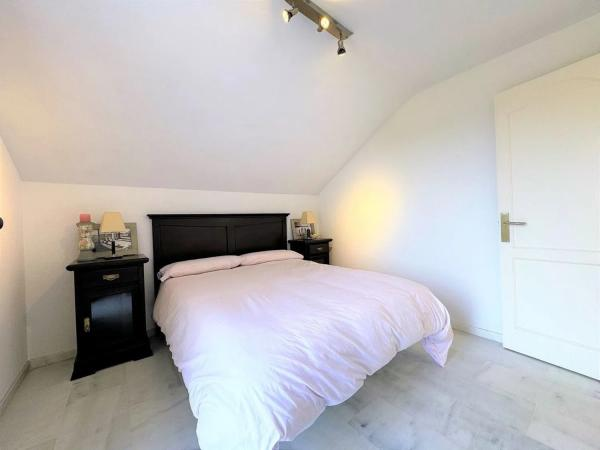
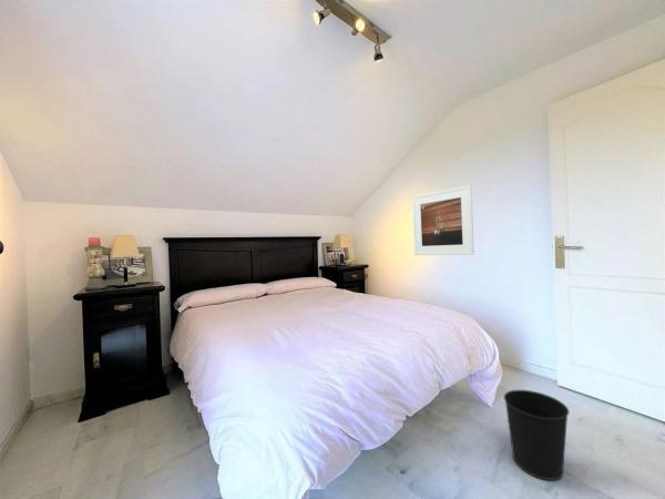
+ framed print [411,184,475,256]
+ wastebasket [503,389,570,481]
